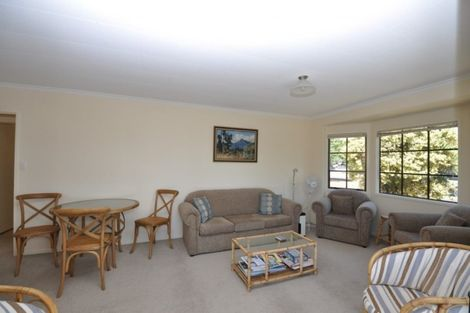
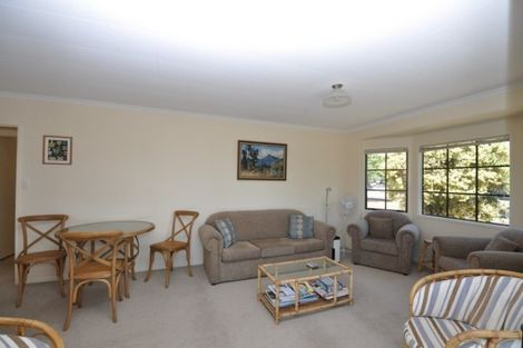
+ wall art [41,135,73,166]
